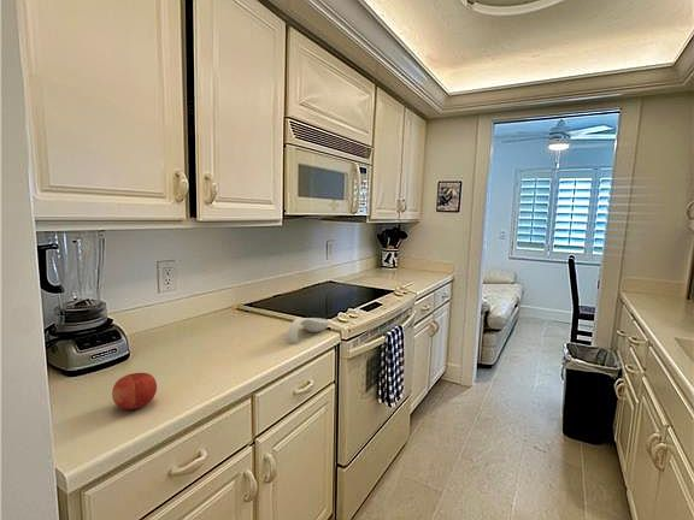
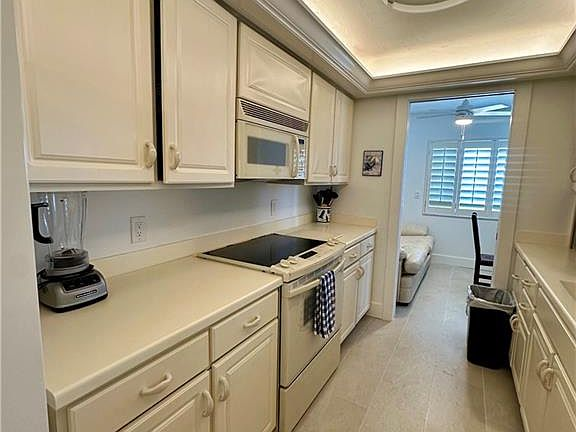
- spoon rest [284,317,331,343]
- fruit [111,372,158,410]
